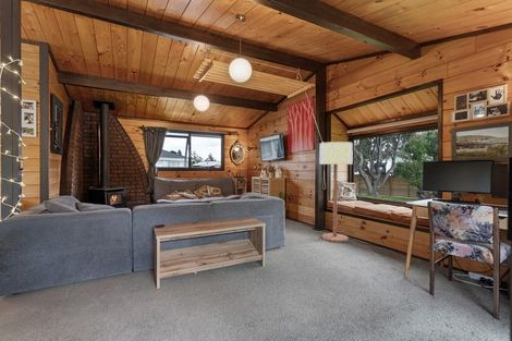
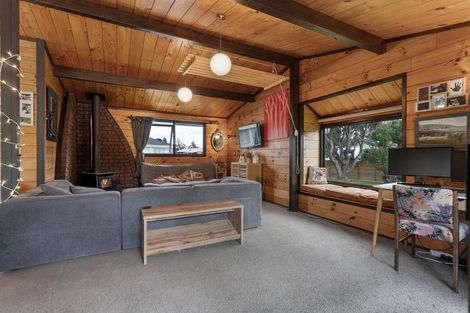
- floor lamp [318,141,354,243]
